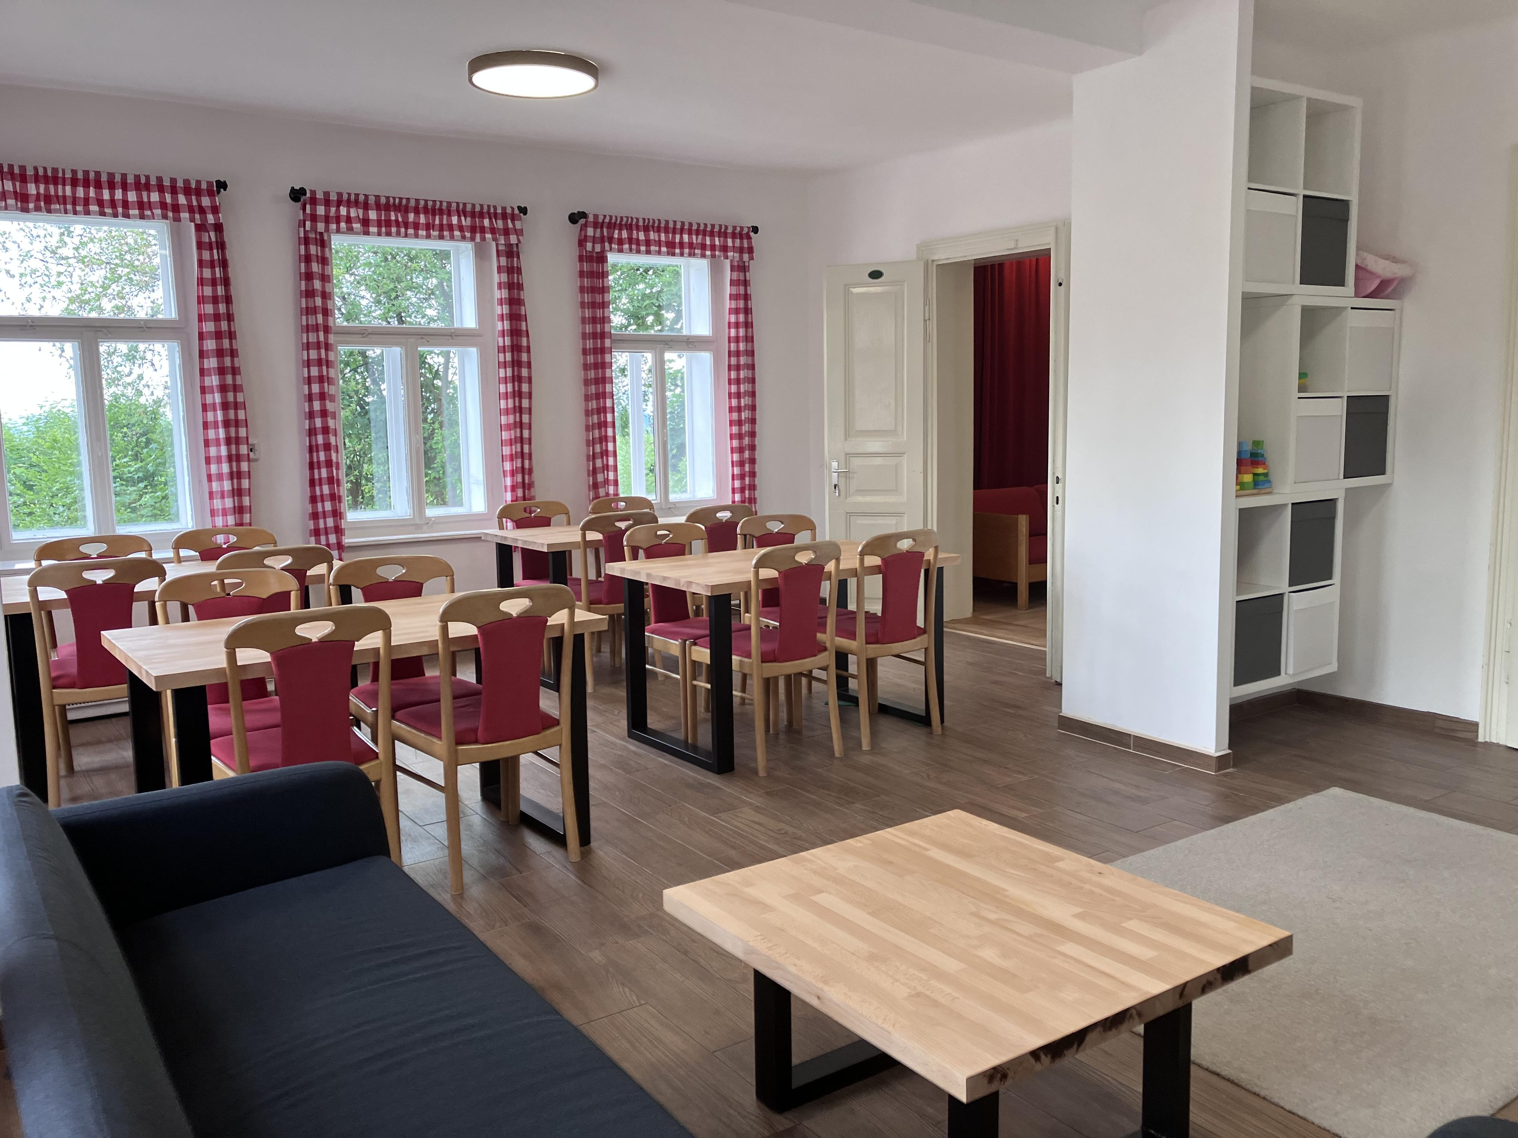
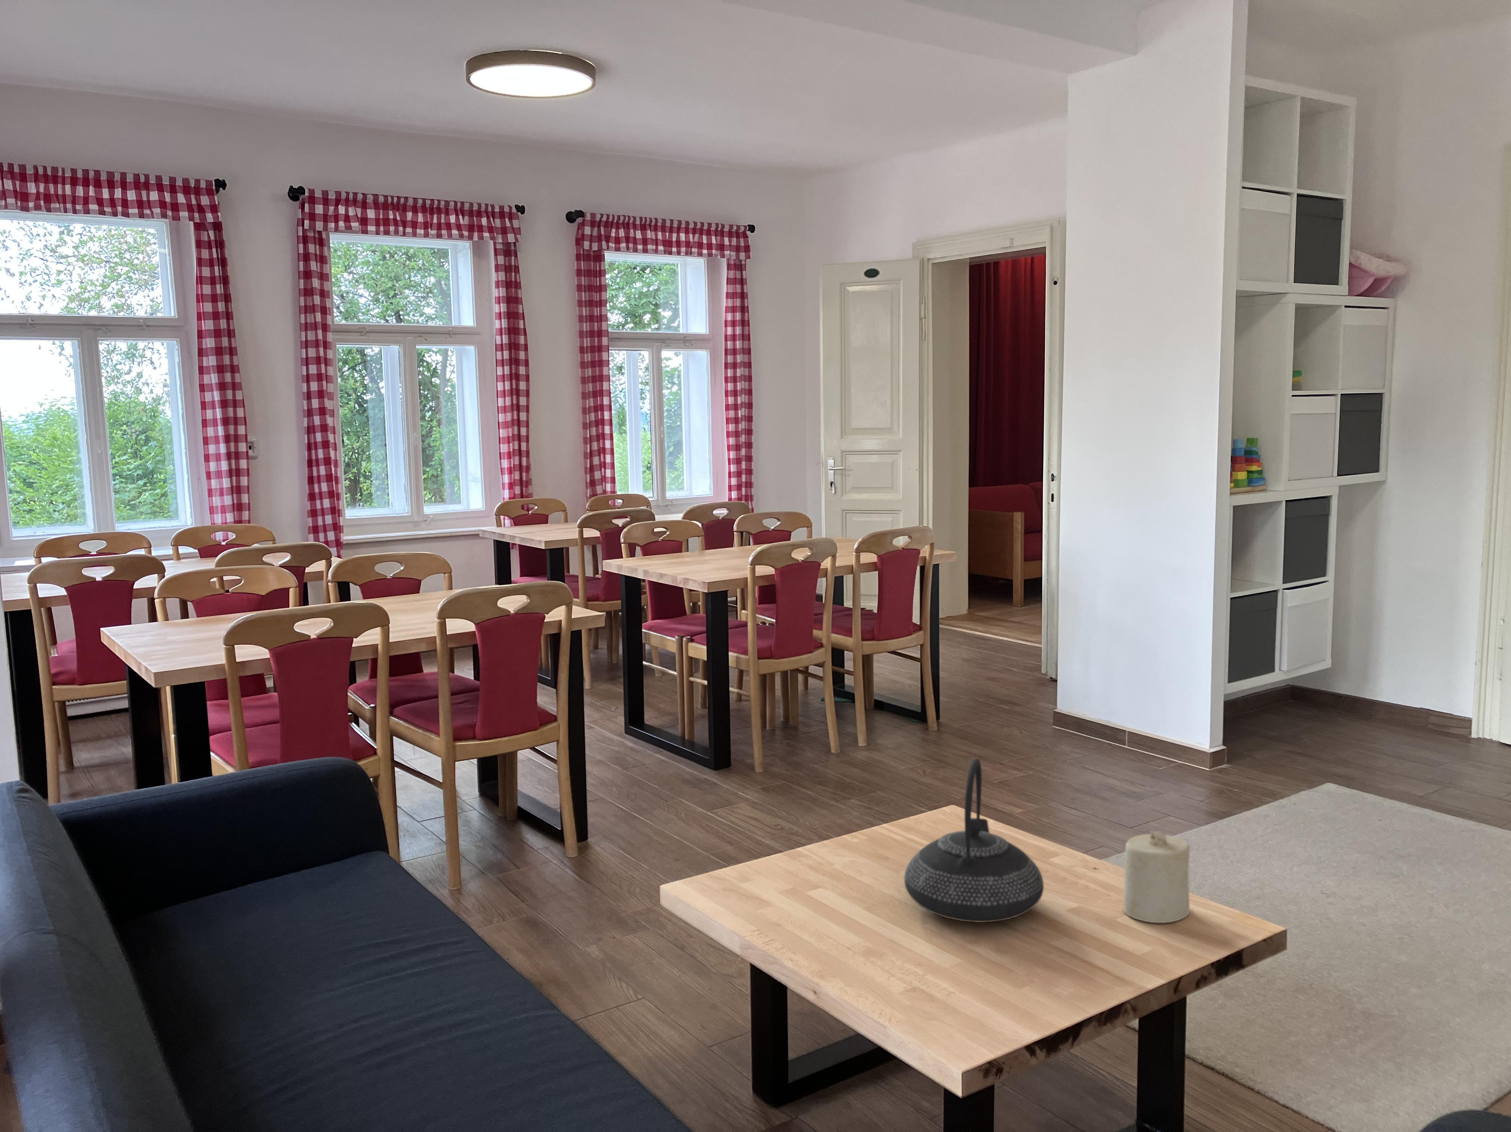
+ candle [1123,830,1190,924]
+ teapot [904,757,1045,923]
